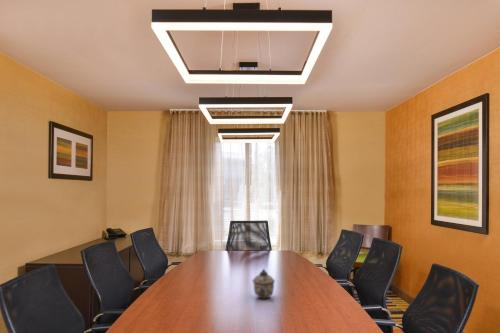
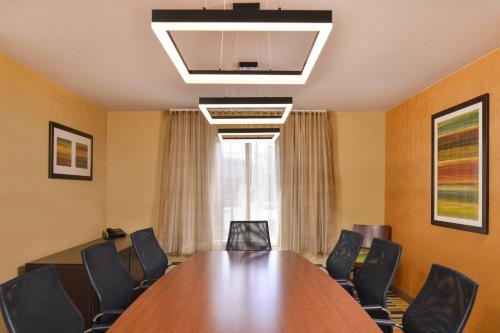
- lidded jar [251,268,276,300]
